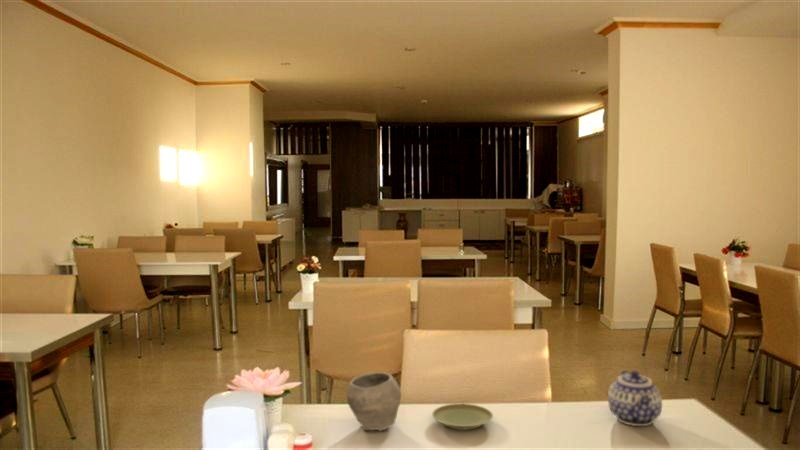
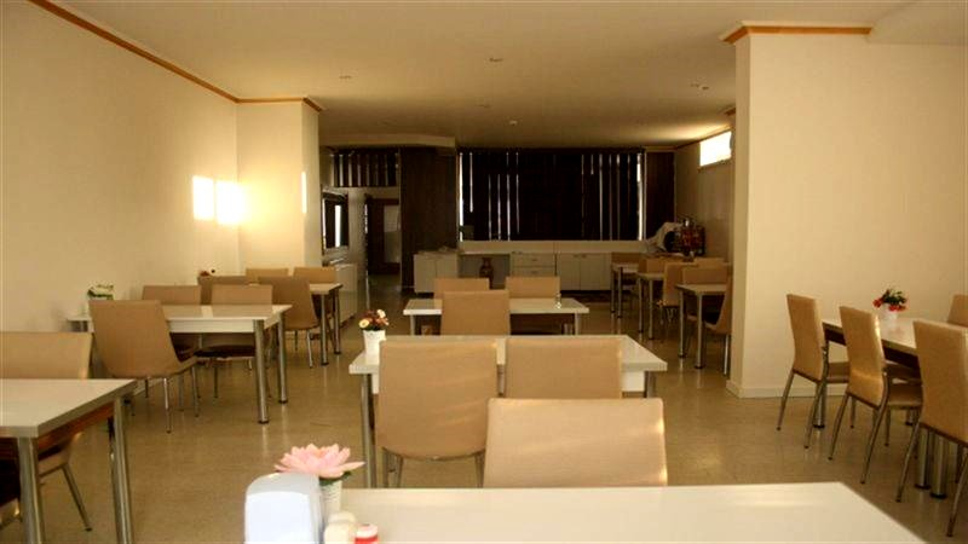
- teapot [607,369,663,427]
- plate [431,403,494,430]
- bowl [346,371,402,432]
